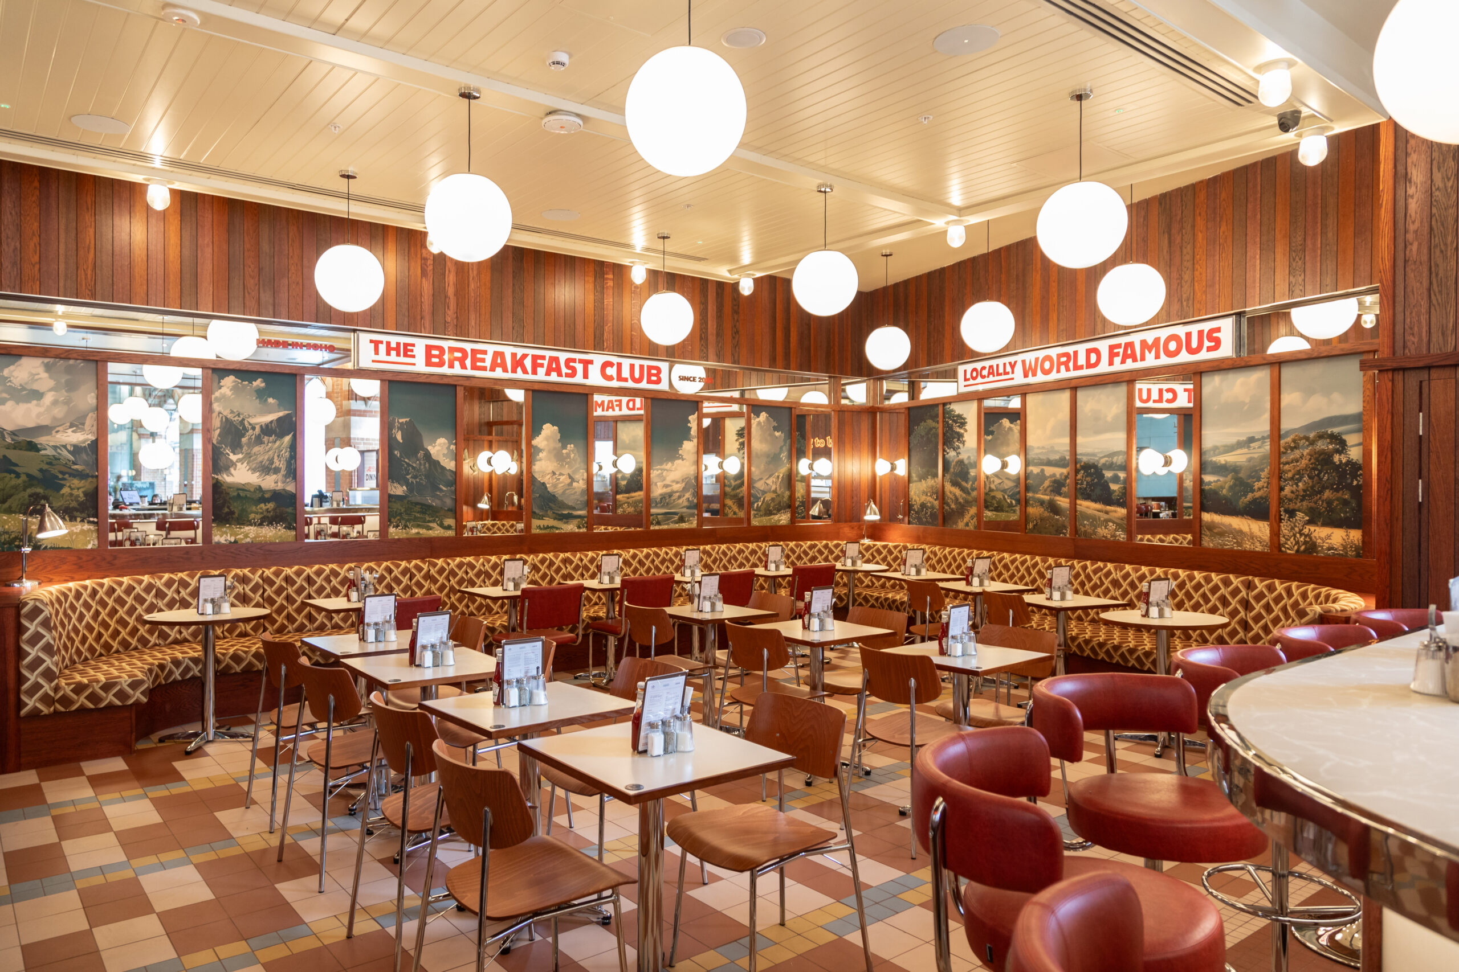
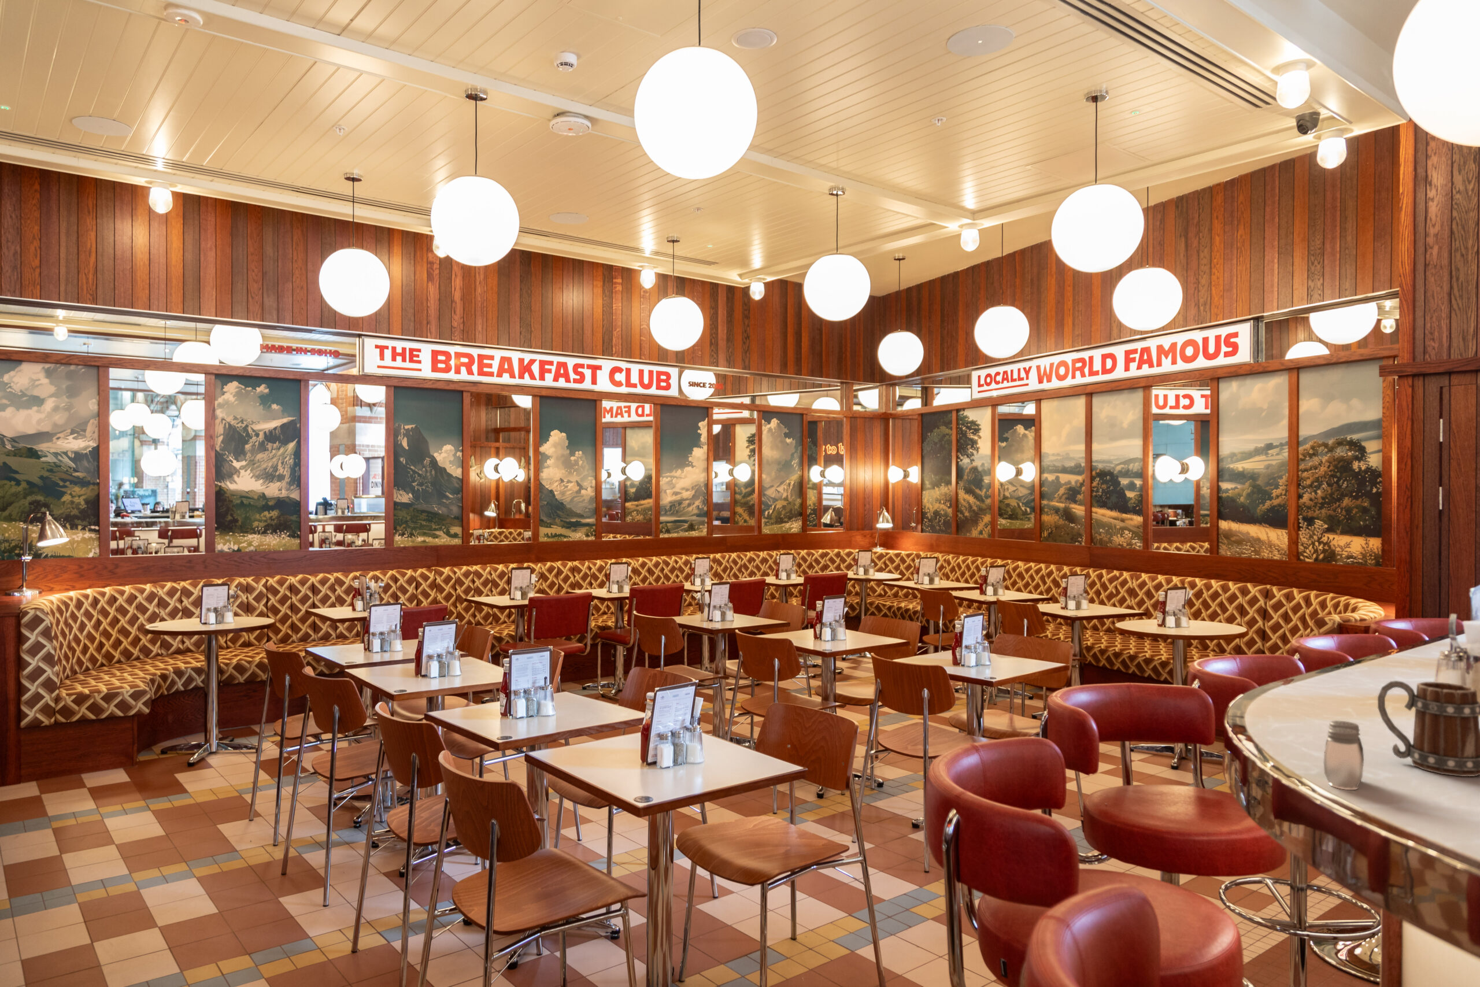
+ mug [1378,680,1480,777]
+ salt and pepper shaker [1324,719,1364,791]
